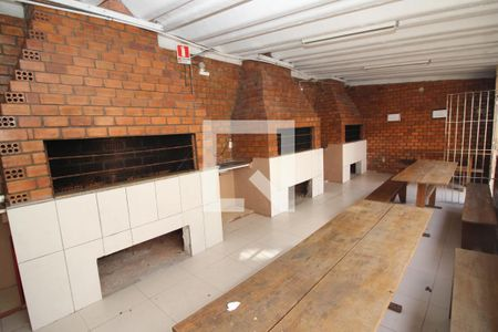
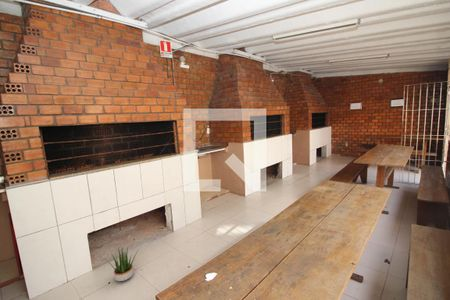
+ potted plant [104,246,140,282]
